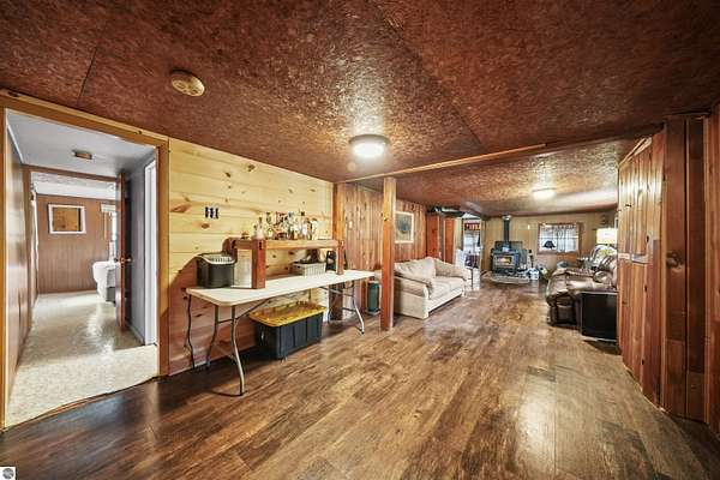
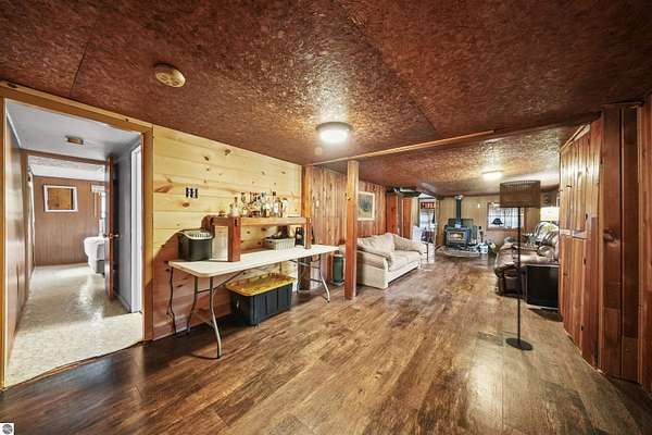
+ floor lamp [499,179,542,351]
